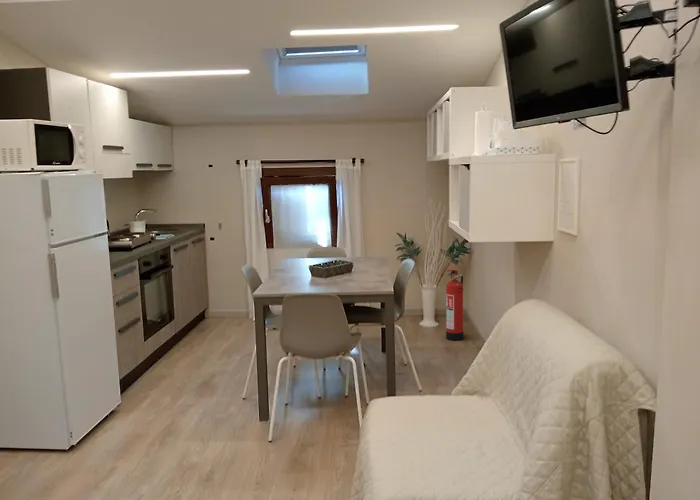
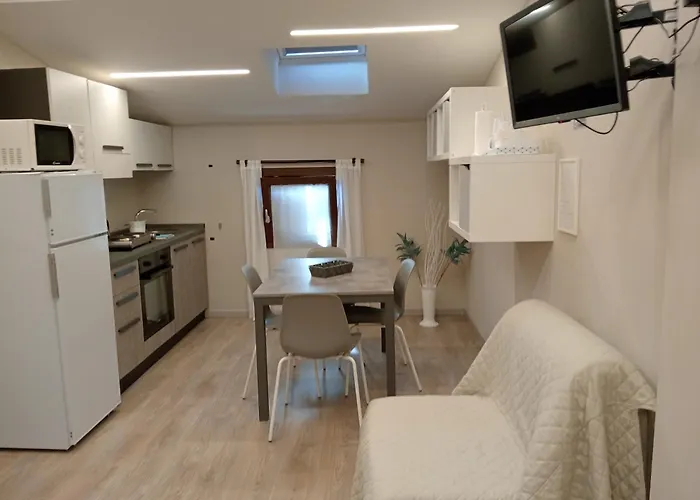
- fire extinguisher [445,269,465,341]
